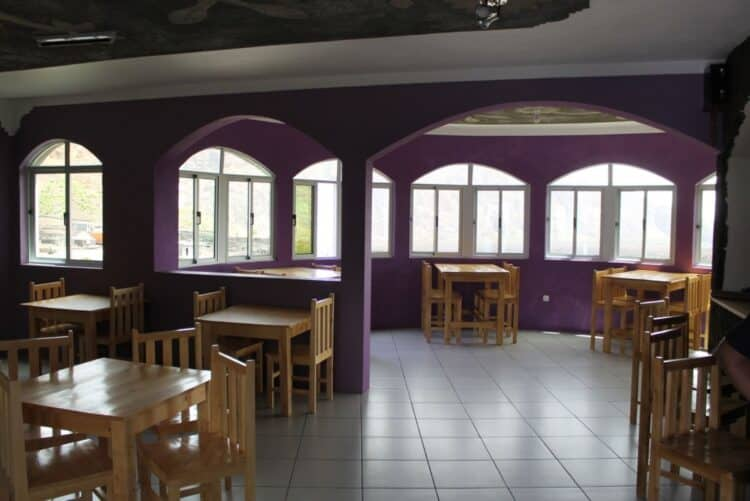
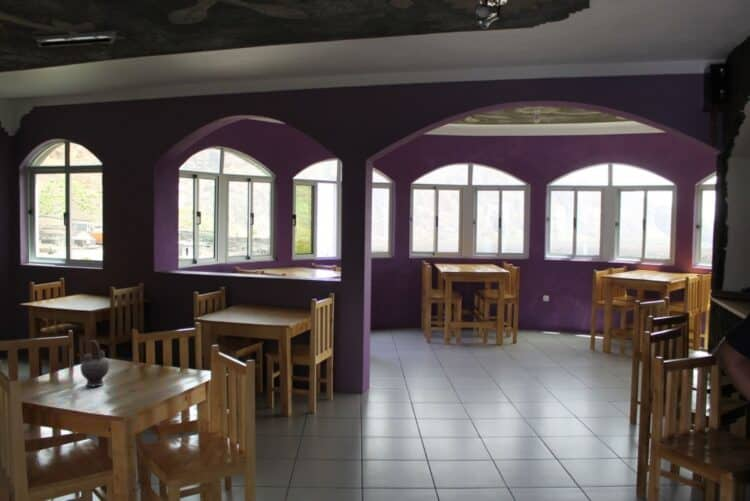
+ teapot [79,339,110,388]
